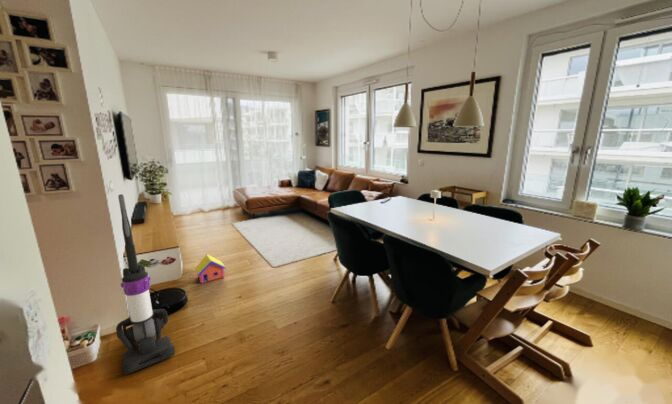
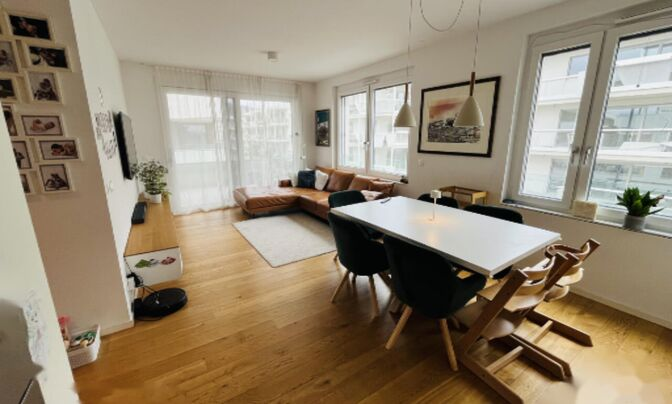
- vacuum cleaner [115,193,175,376]
- toy house [194,253,227,284]
